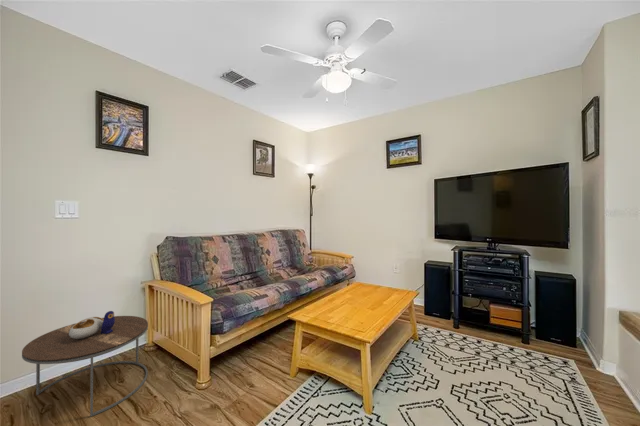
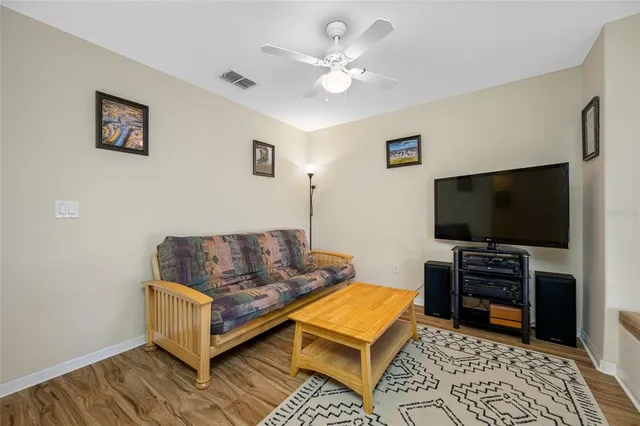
- side table [21,310,149,418]
